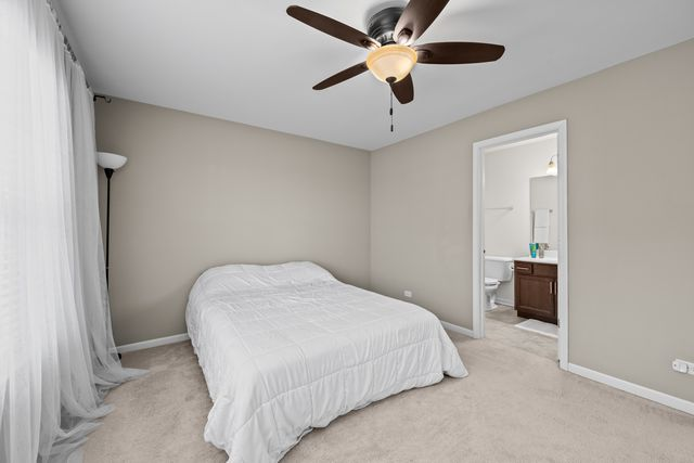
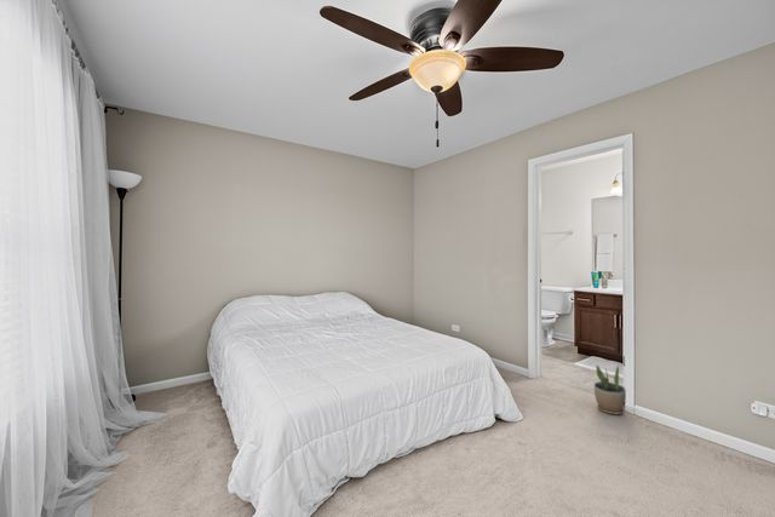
+ potted plant [593,364,627,415]
